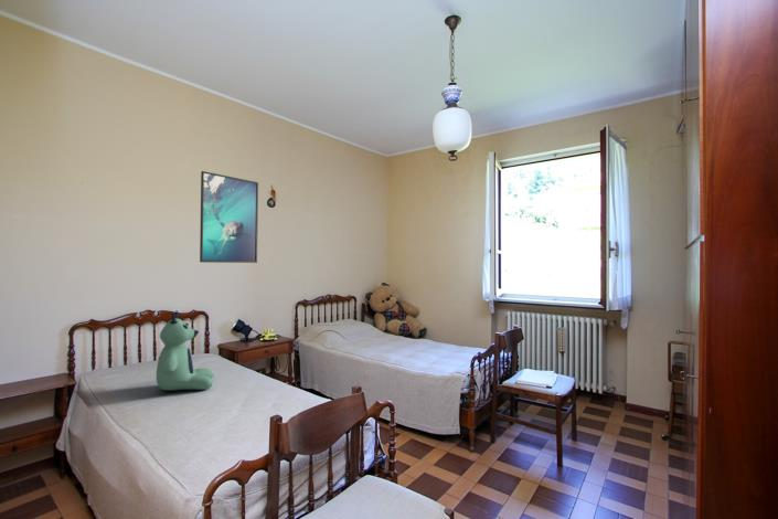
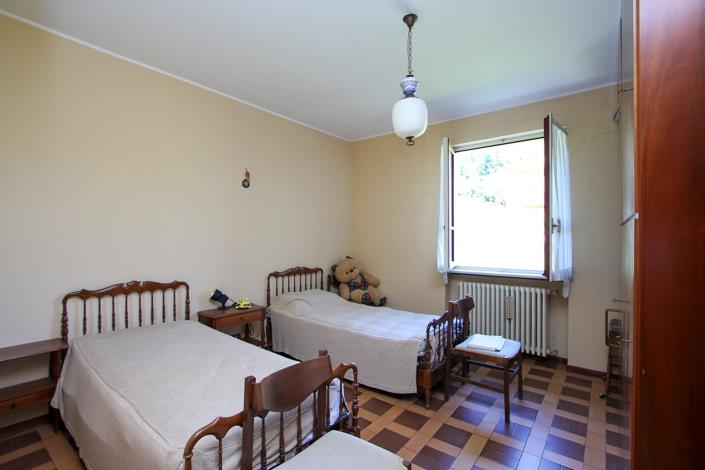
- bear [156,310,215,392]
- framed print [199,170,259,264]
